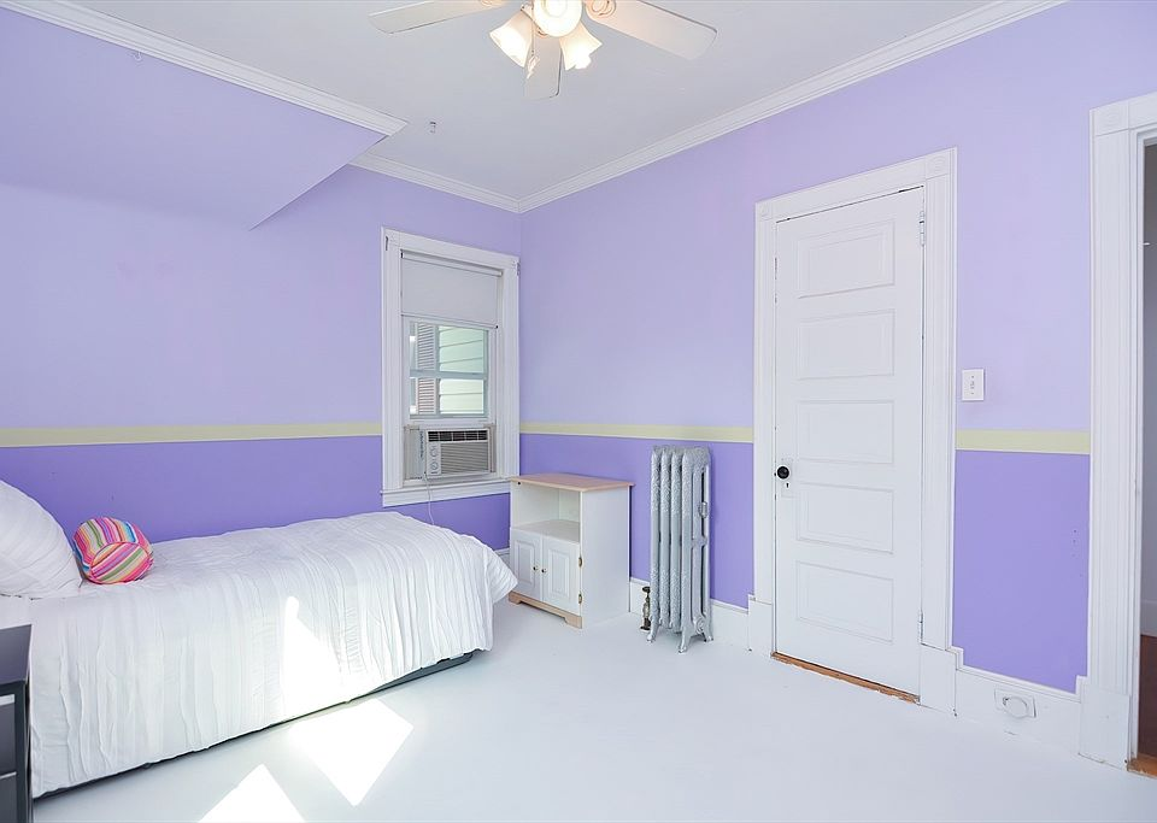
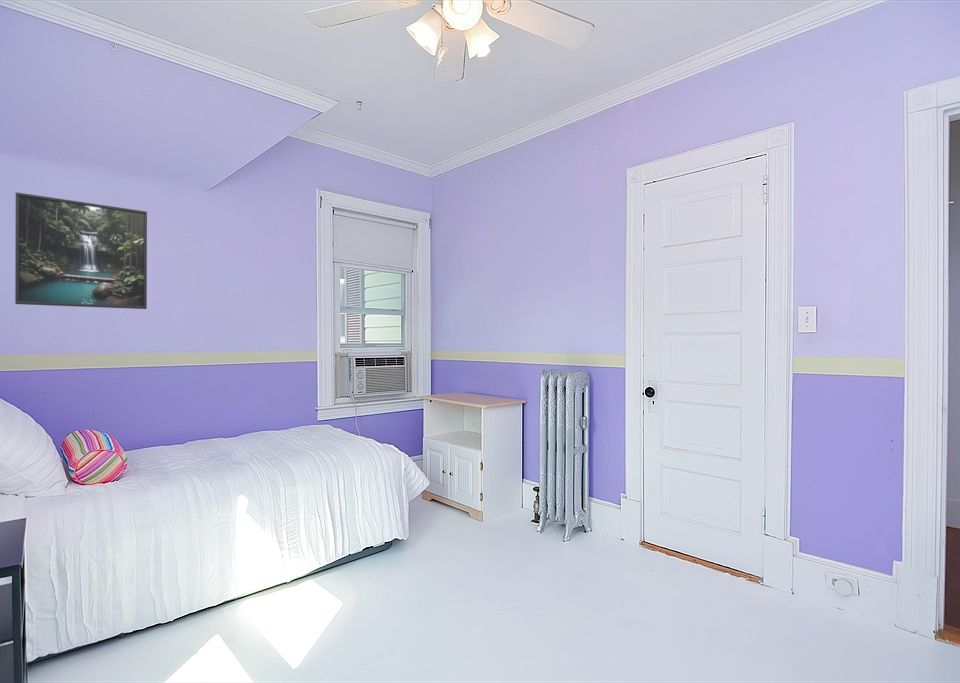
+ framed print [14,191,148,310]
